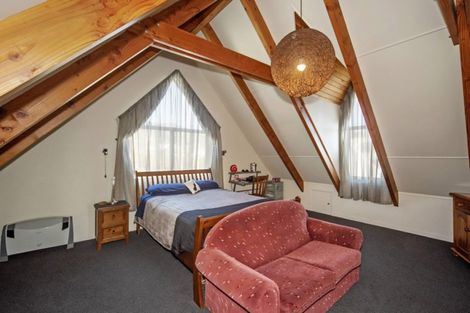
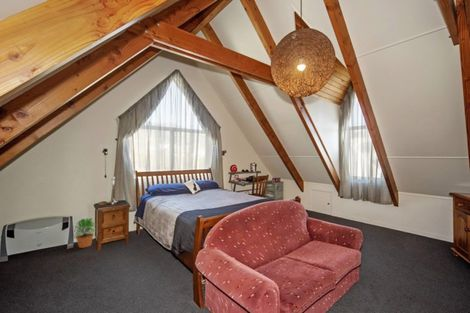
+ potted plant [73,217,97,249]
